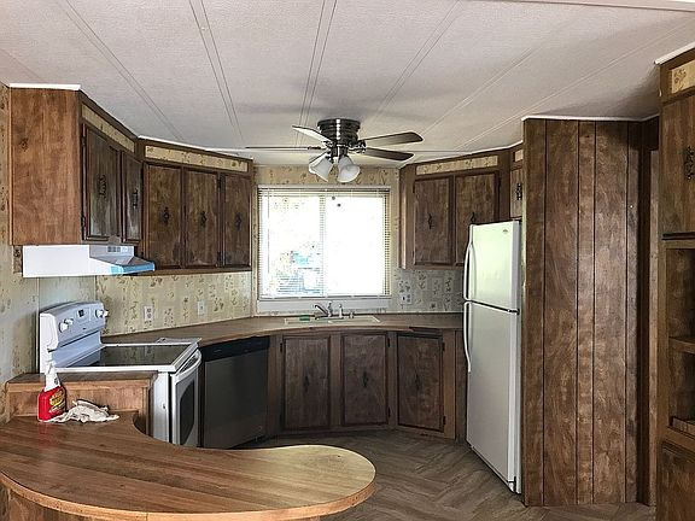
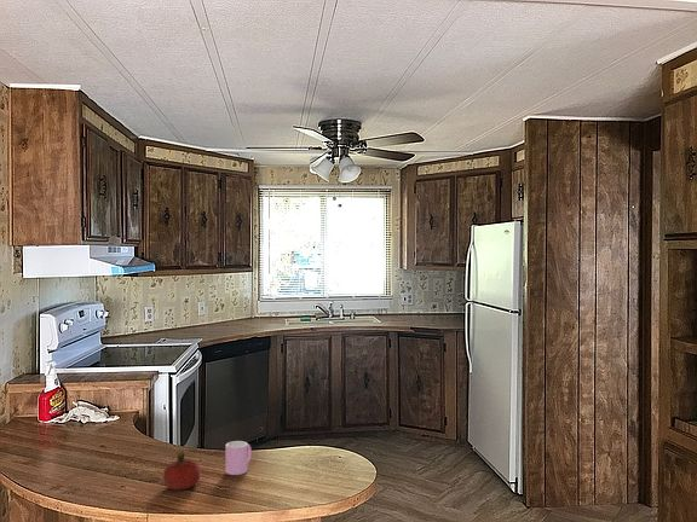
+ fruit [162,451,201,492]
+ cup [225,440,253,476]
